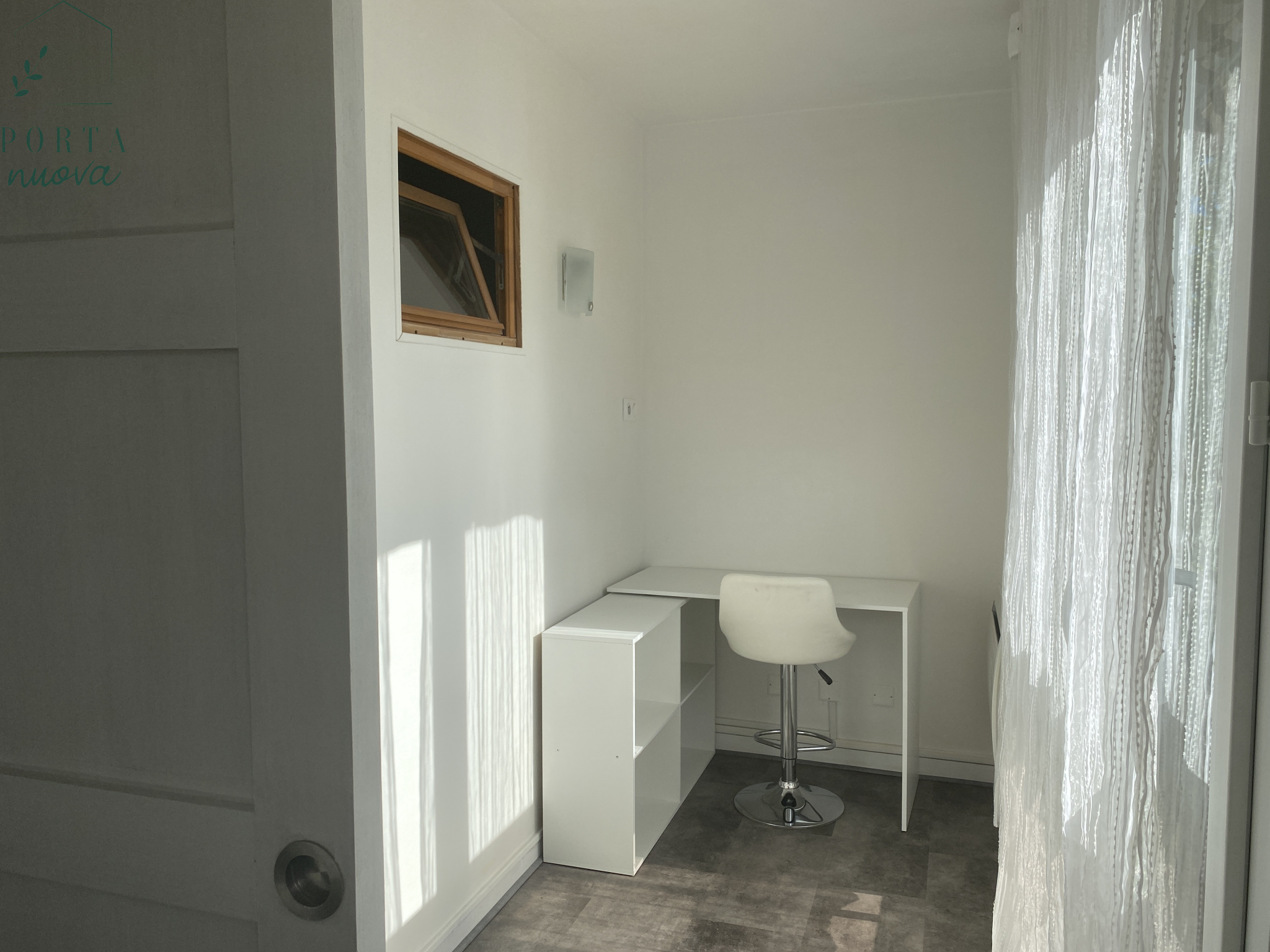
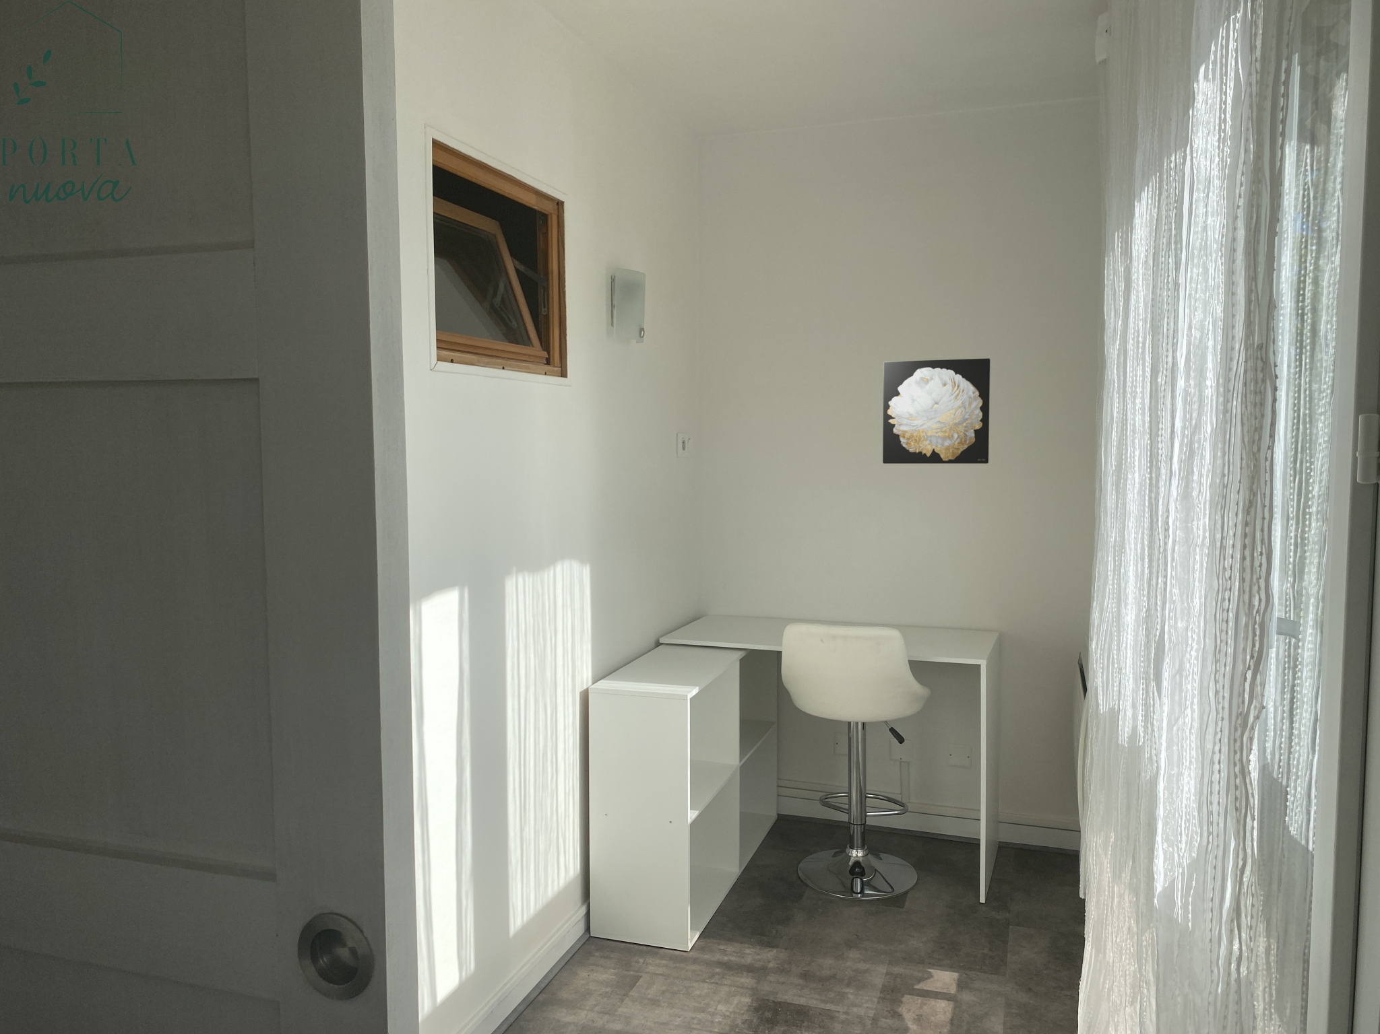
+ wall art [882,357,991,465]
